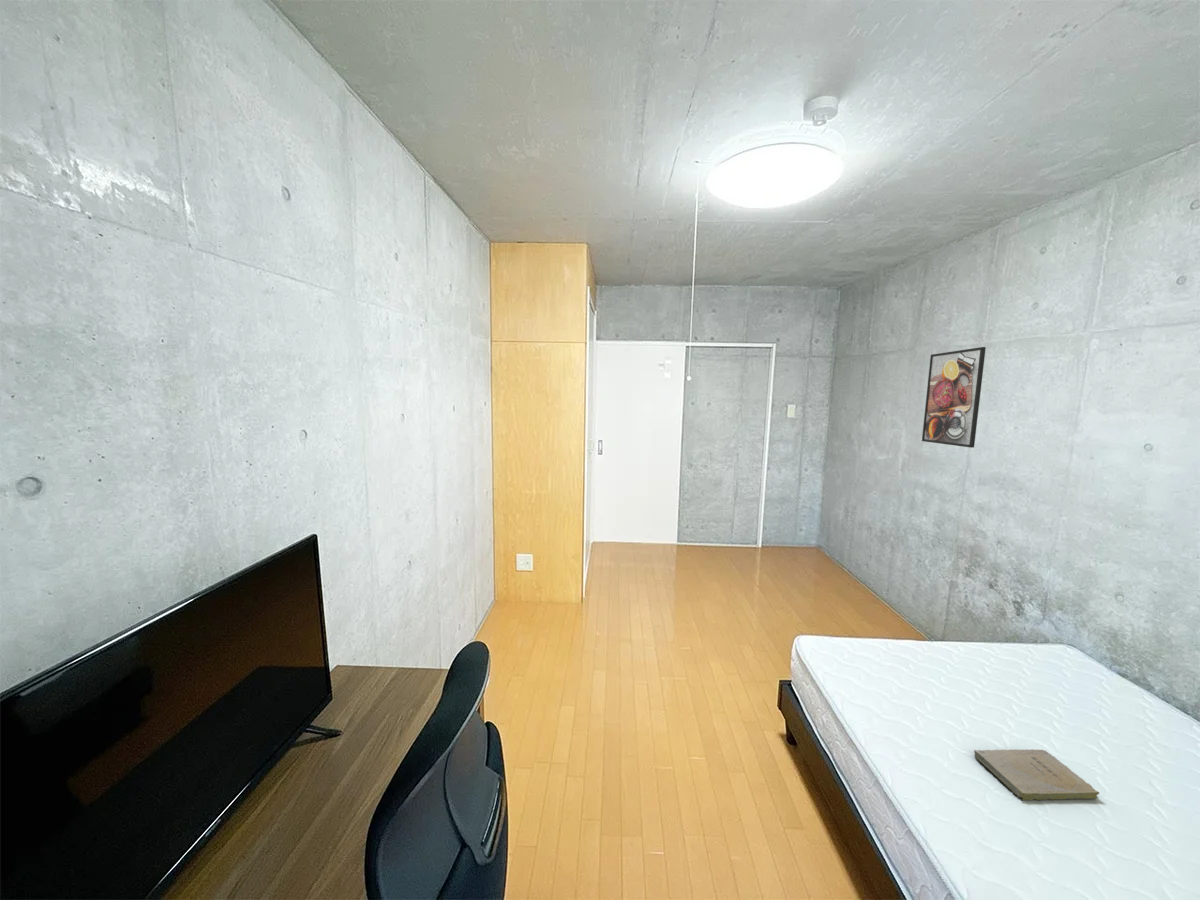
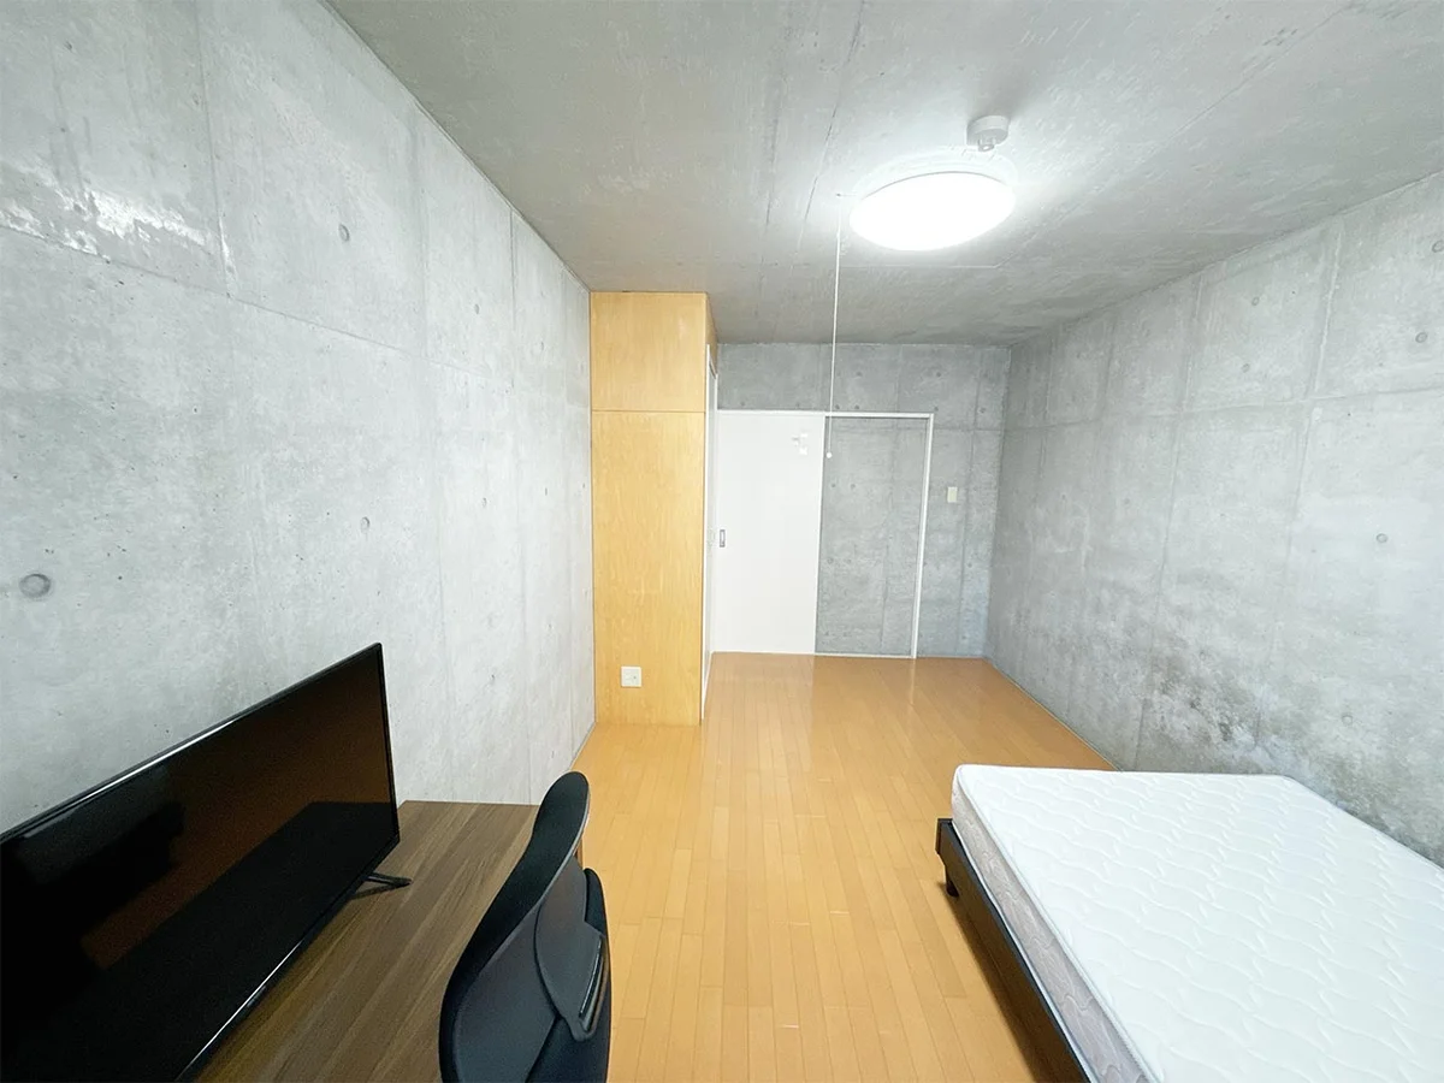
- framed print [921,346,987,449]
- book [973,748,1100,802]
